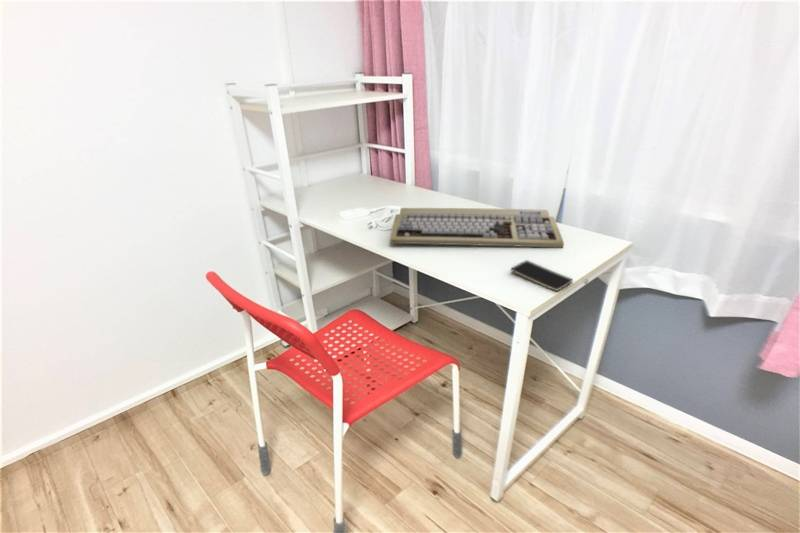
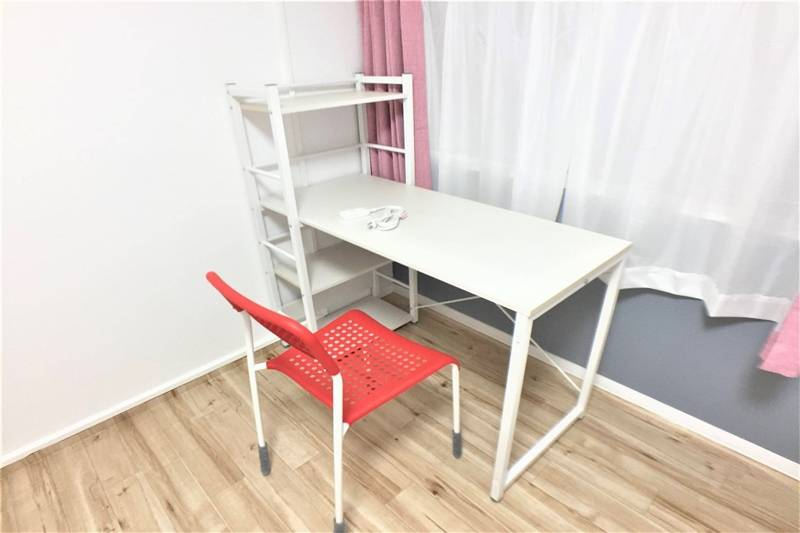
- smartphone [510,259,574,292]
- keyboard [389,207,565,248]
